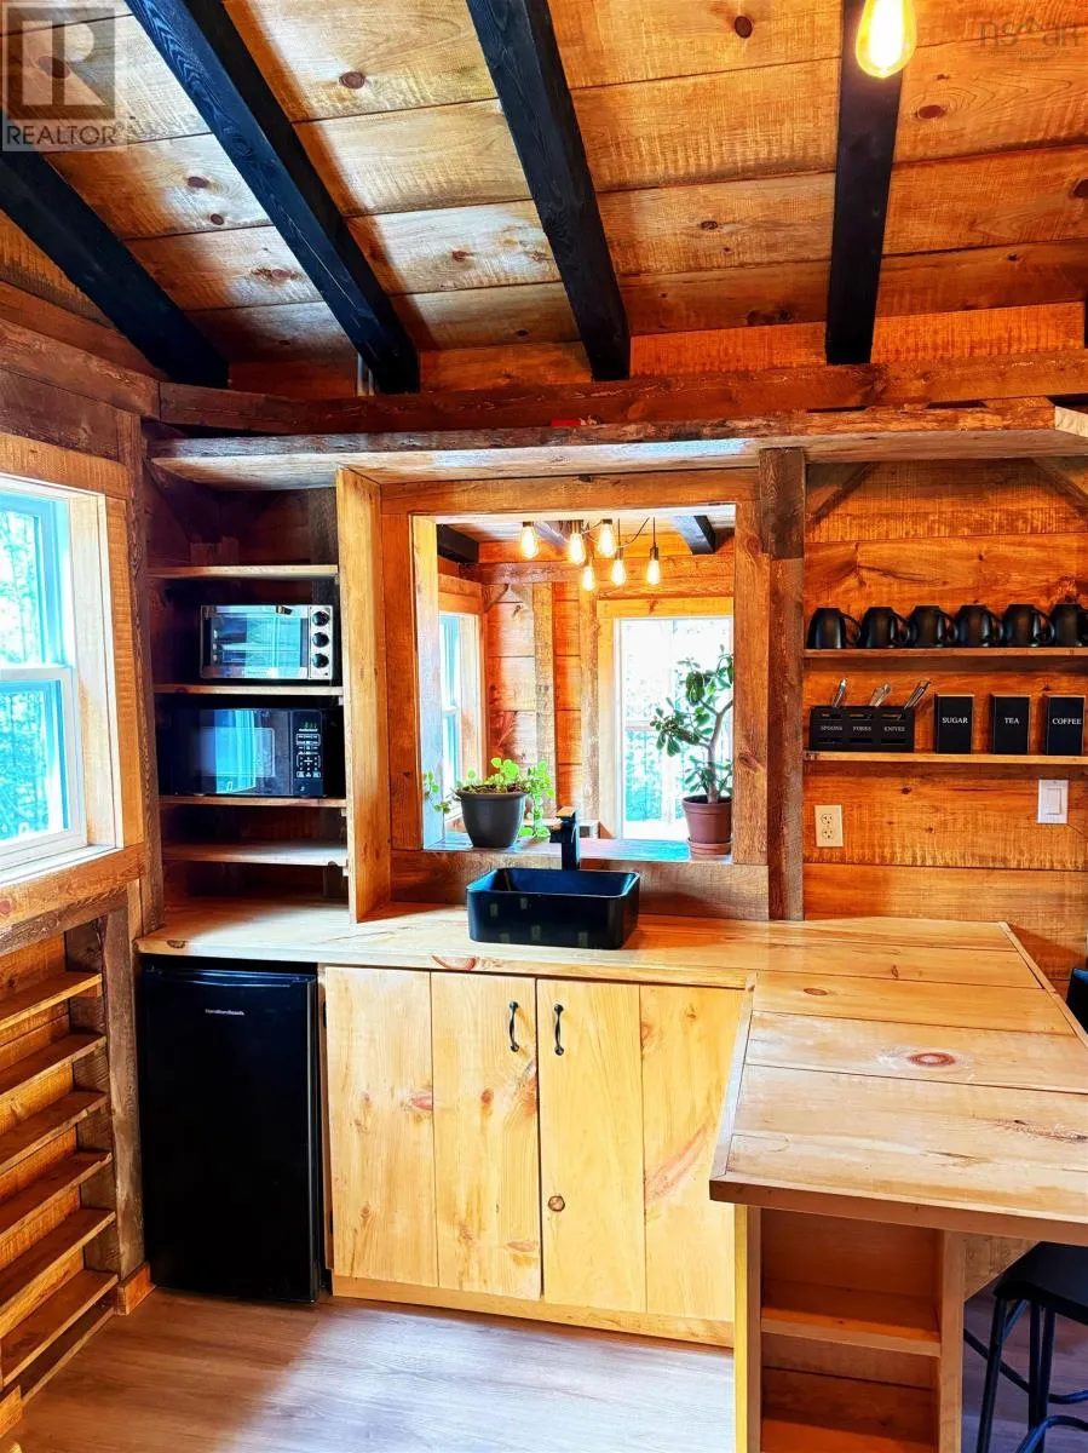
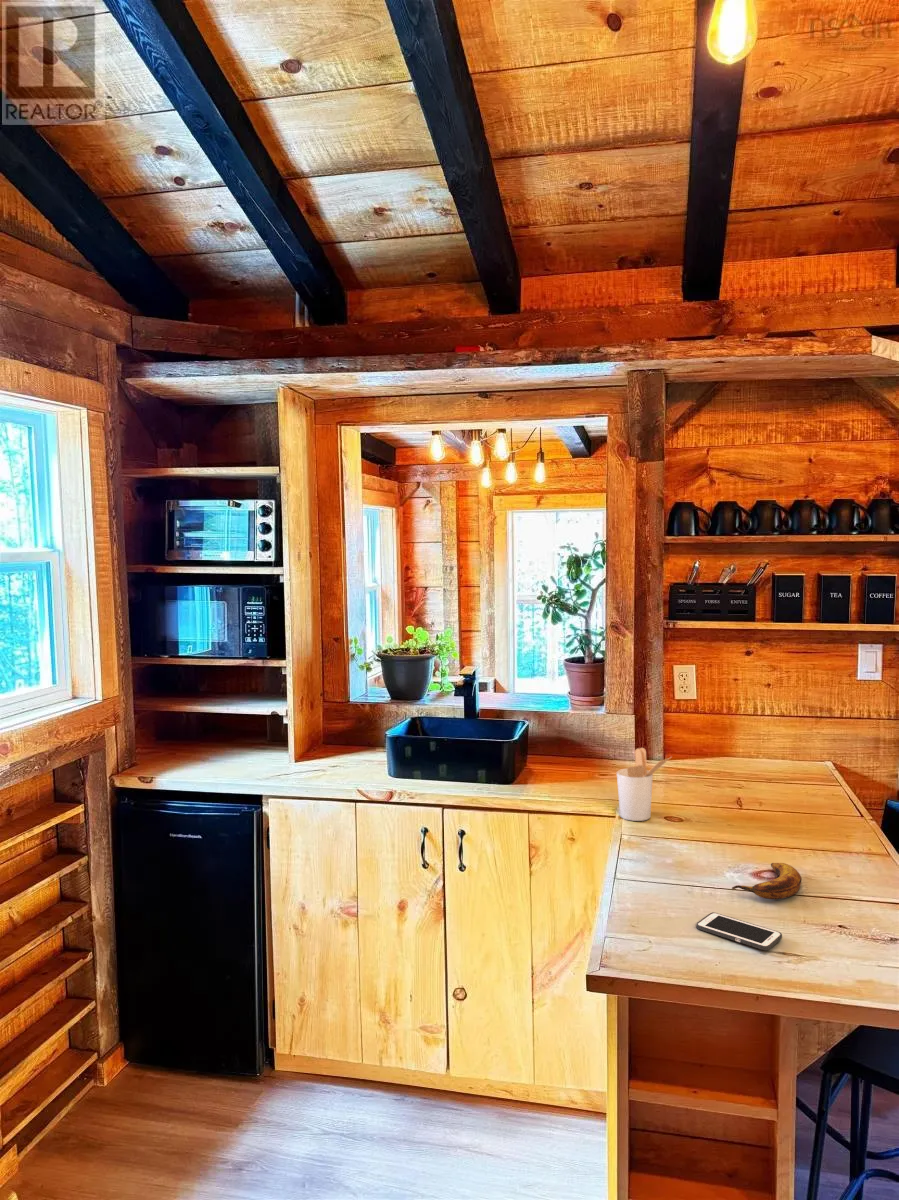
+ cell phone [695,911,783,951]
+ utensil holder [616,747,673,822]
+ banana [731,862,802,901]
